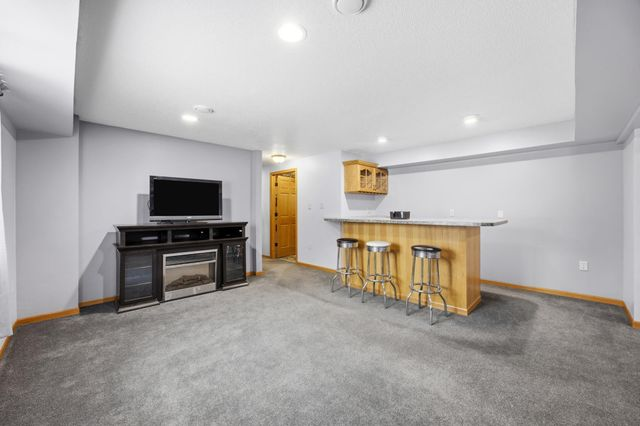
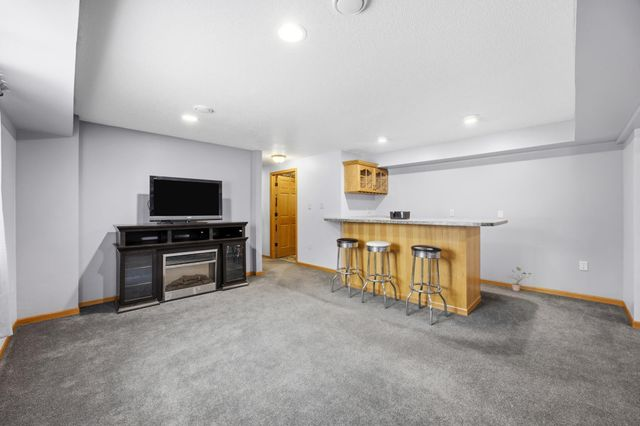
+ potted plant [507,266,532,292]
